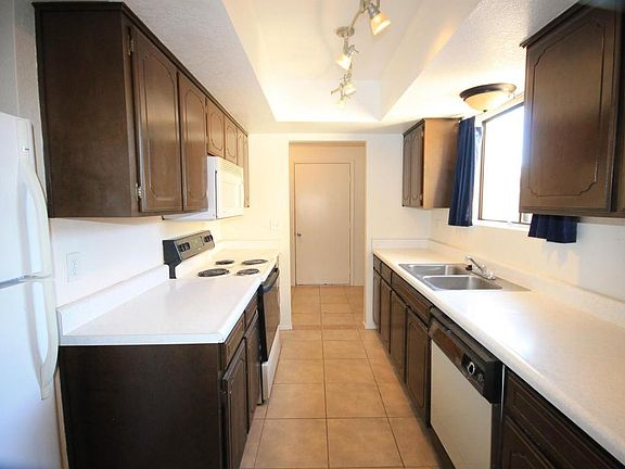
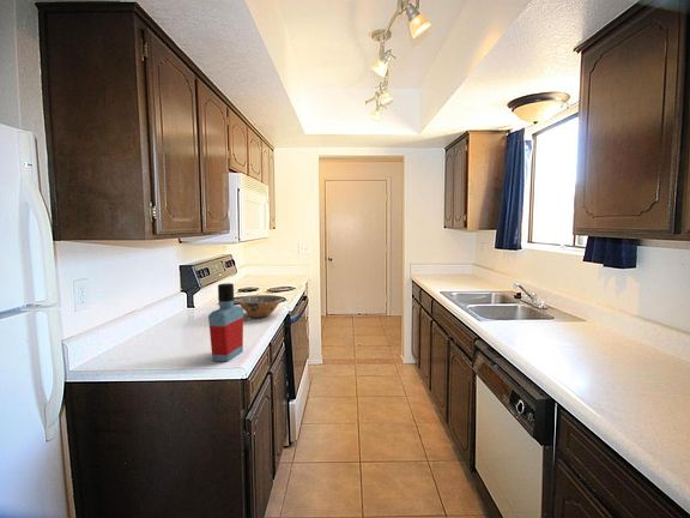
+ bowl [236,294,284,319]
+ bottle [207,282,244,362]
